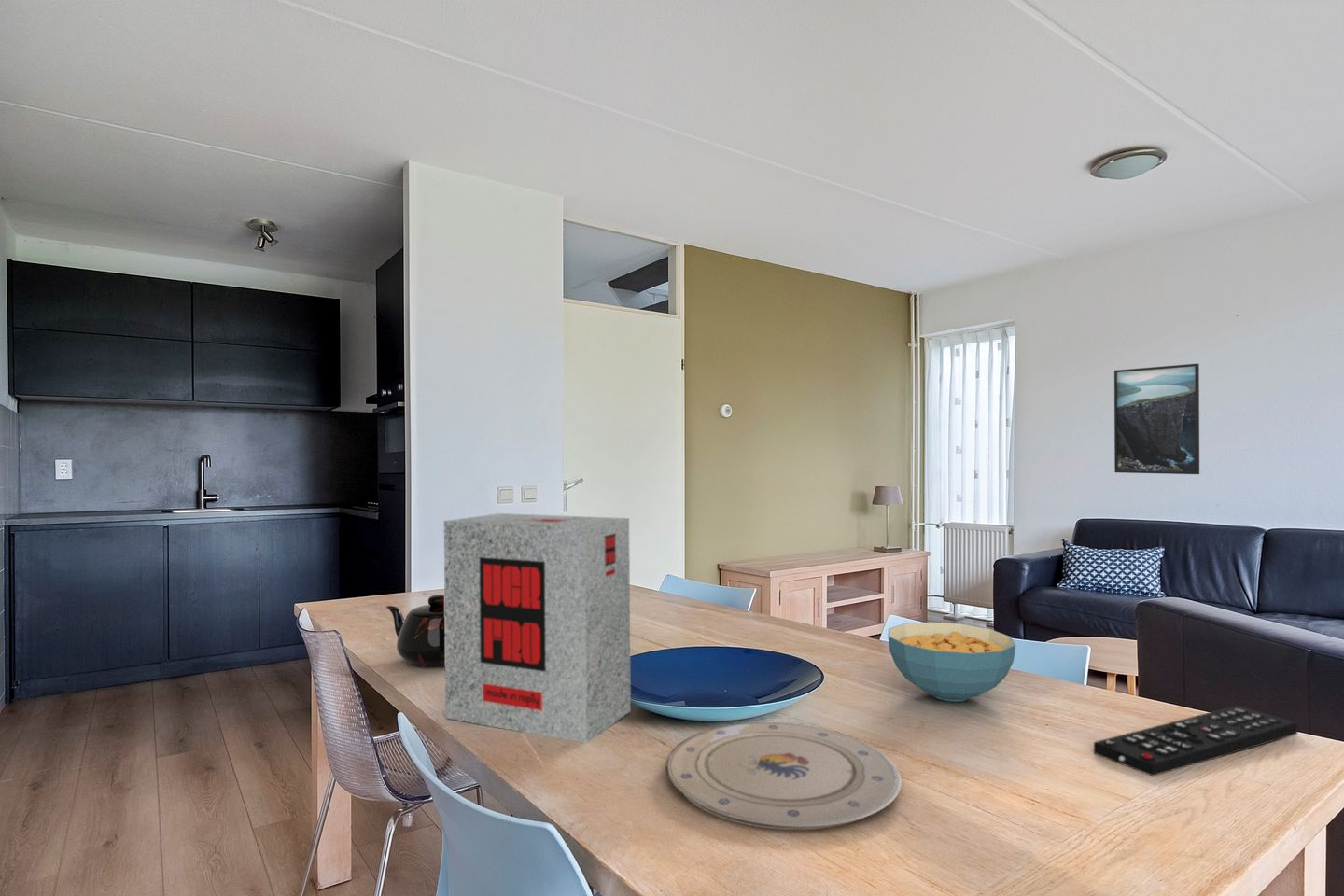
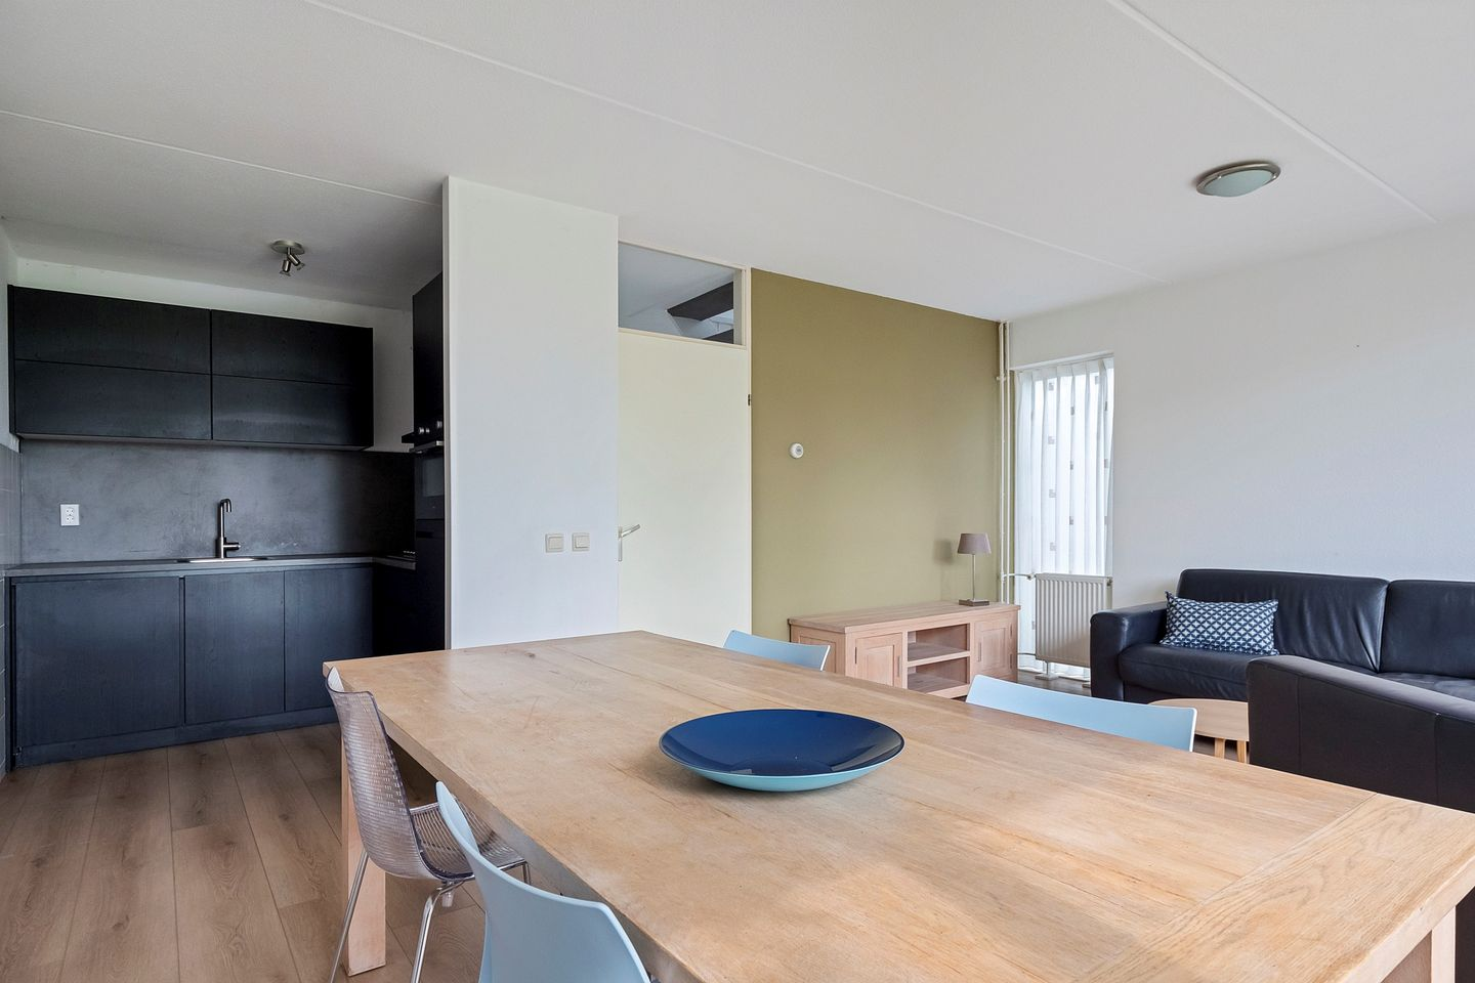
- teapot [385,594,445,668]
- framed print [1113,362,1200,475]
- remote control [1093,705,1298,777]
- cereal box [443,512,632,744]
- cereal bowl [887,622,1016,703]
- plate [665,721,903,831]
